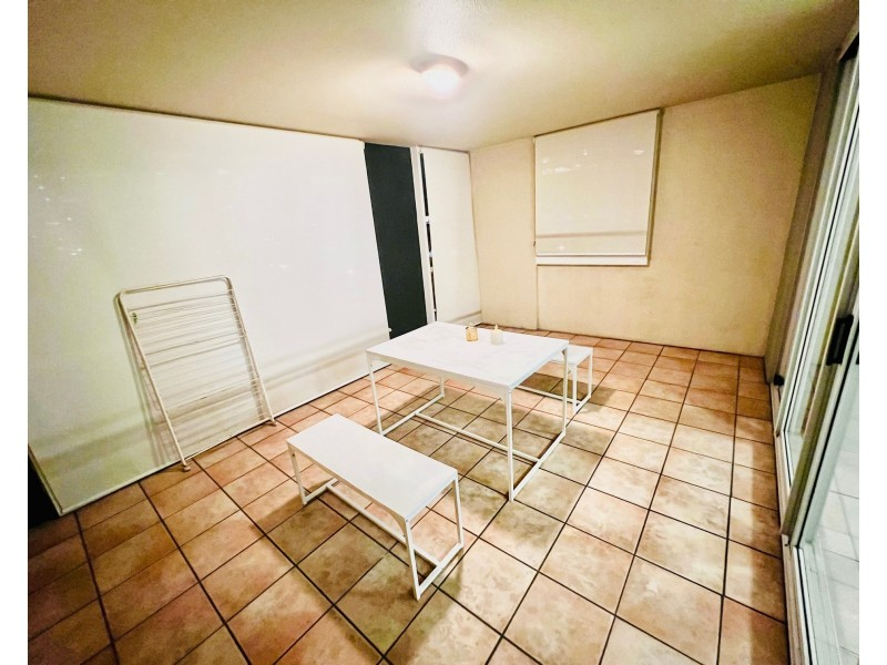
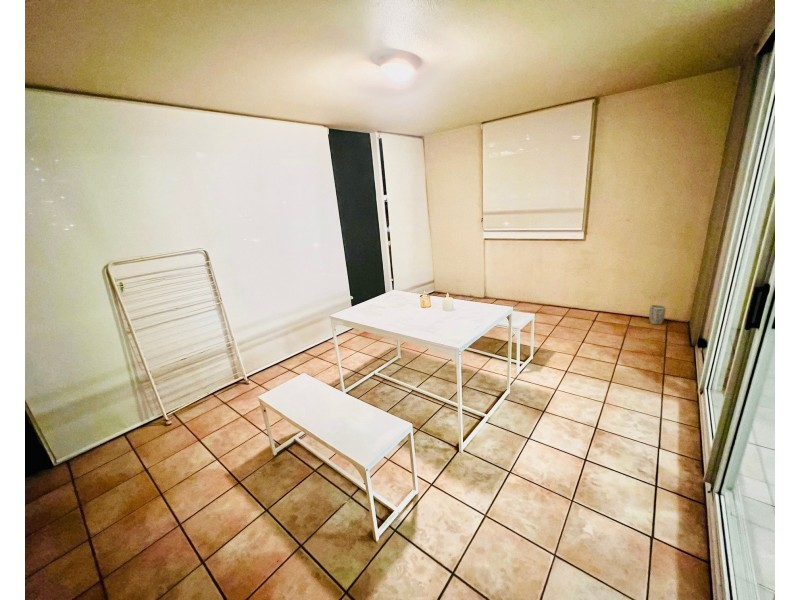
+ plant pot [648,304,667,326]
